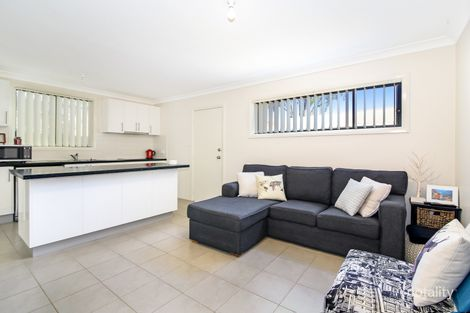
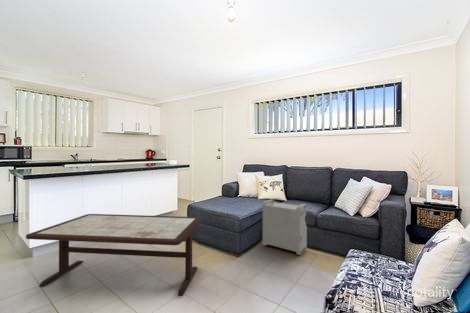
+ storage bin [262,199,308,256]
+ coffee table [25,213,202,297]
